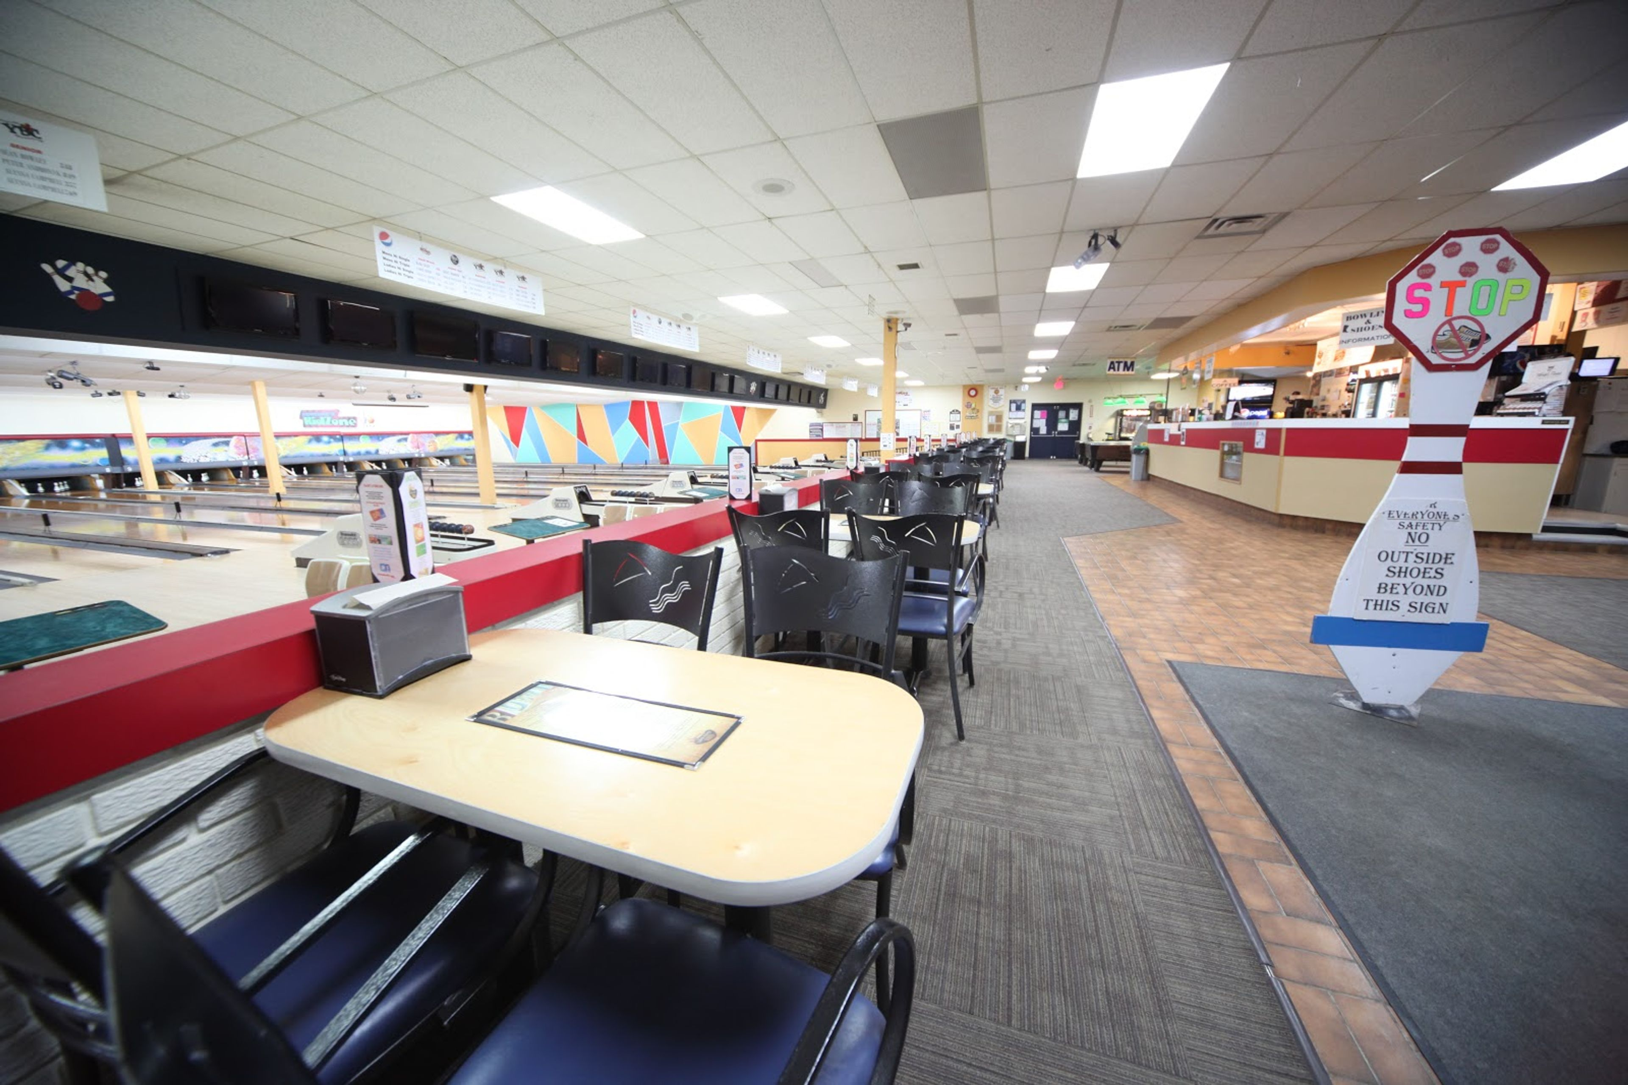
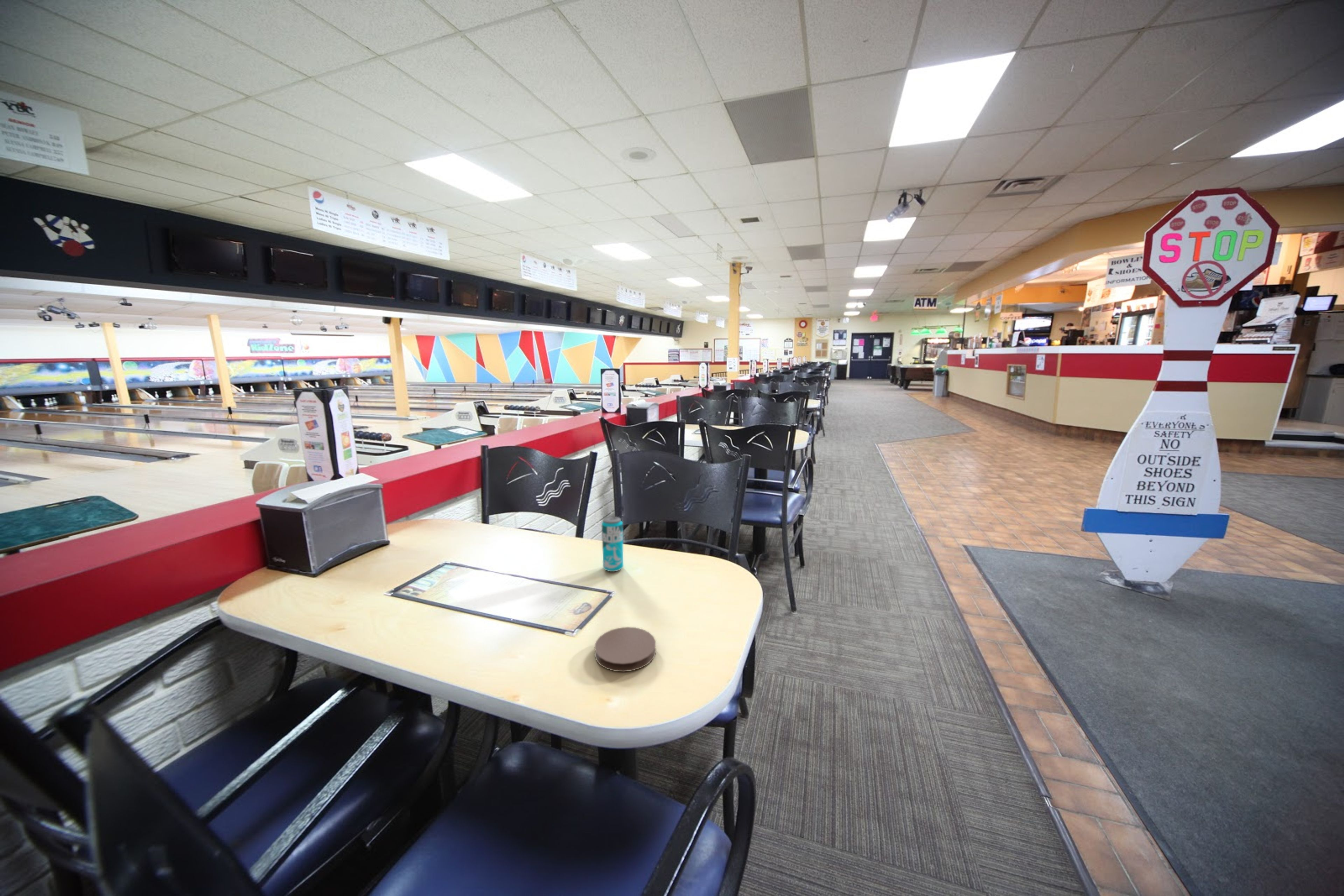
+ coaster [594,627,656,672]
+ beverage can [601,516,624,572]
